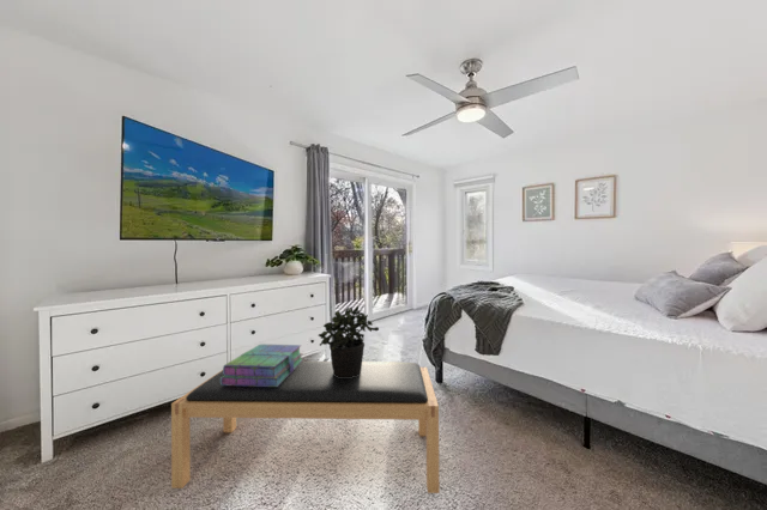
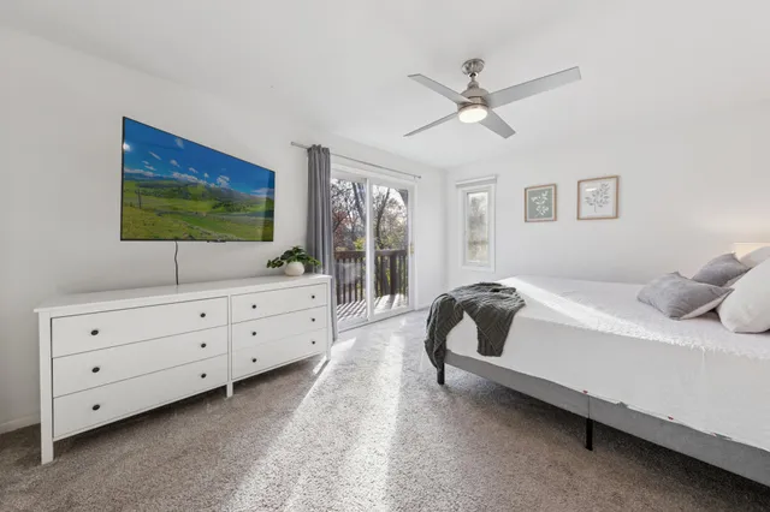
- potted plant [316,304,380,377]
- bench [170,360,441,494]
- stack of books [221,344,304,387]
